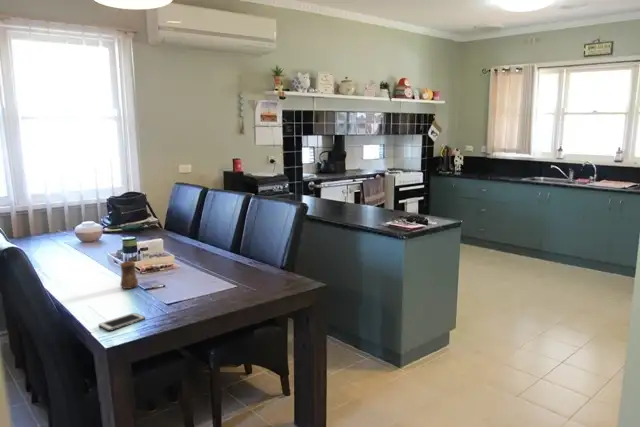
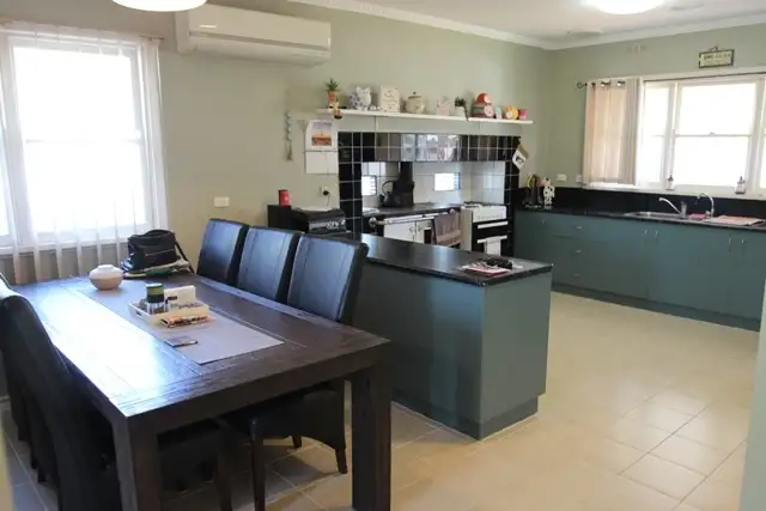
- cell phone [98,312,146,332]
- cup [119,261,139,290]
